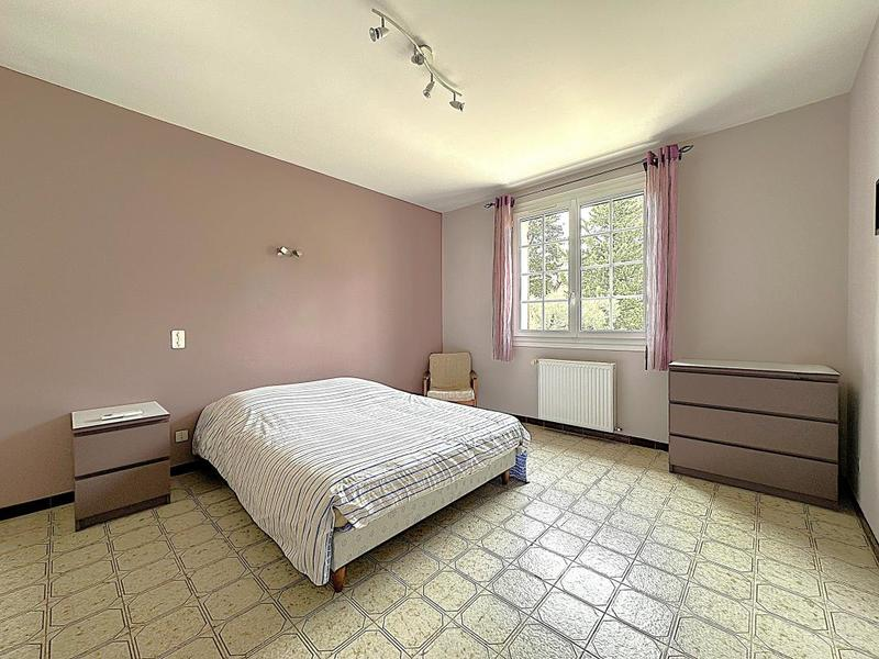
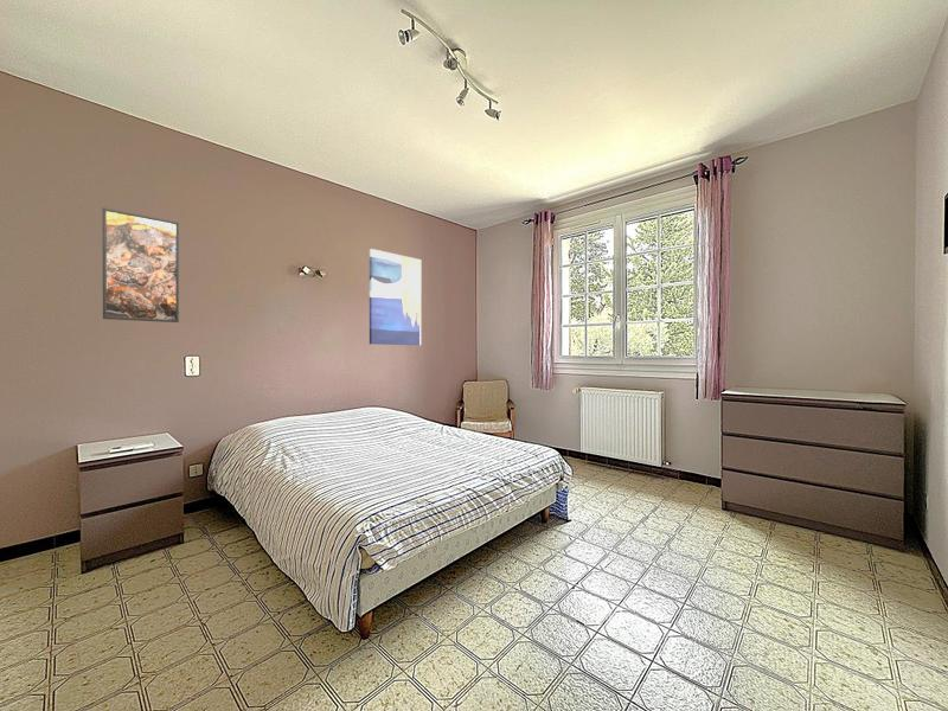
+ wall art [369,248,422,346]
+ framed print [102,206,180,324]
